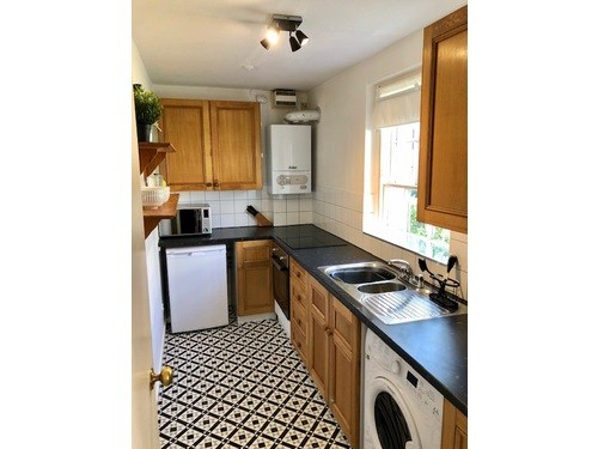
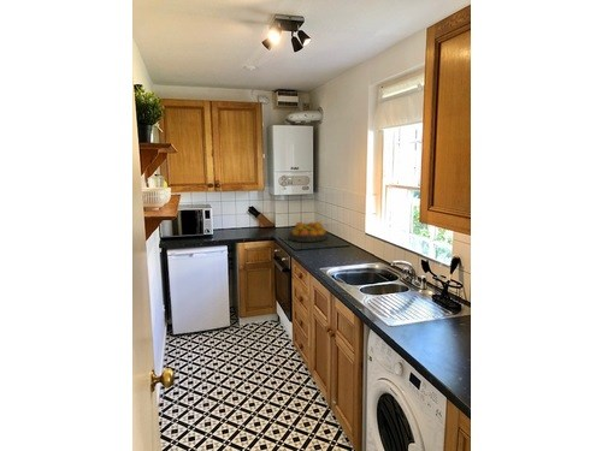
+ fruit bowl [288,220,327,243]
